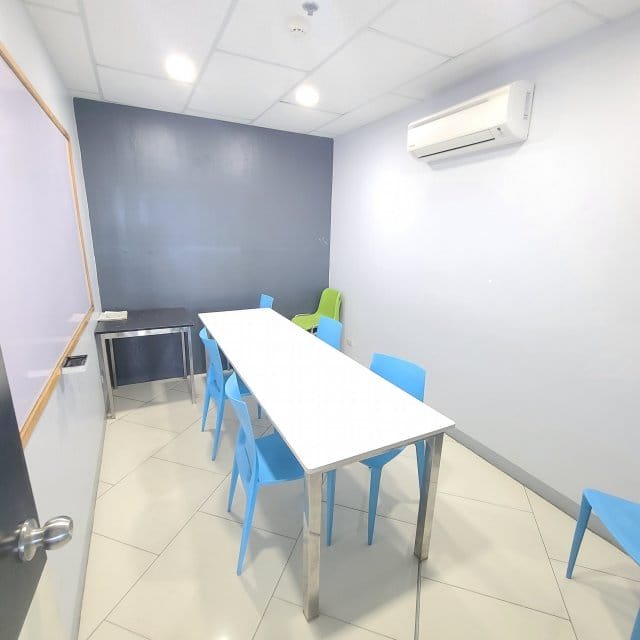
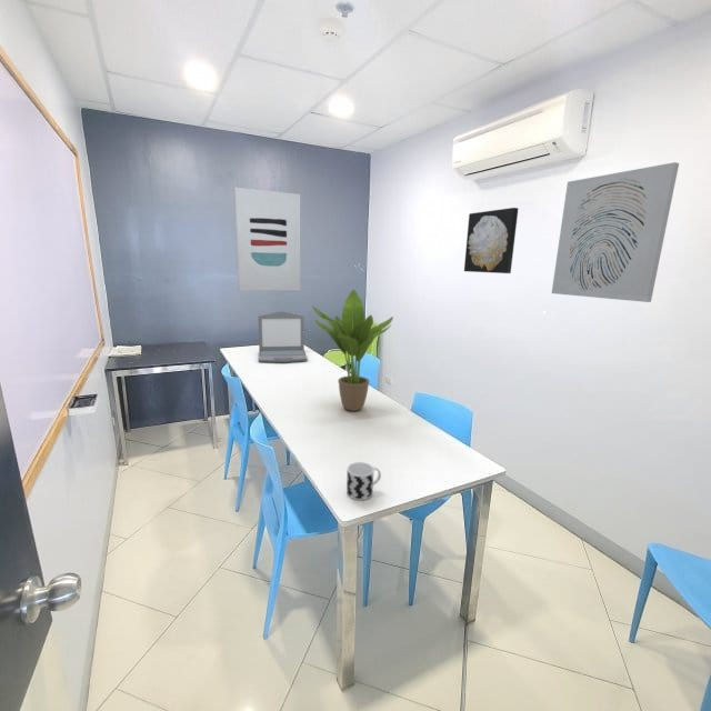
+ potted plant [311,289,394,412]
+ cup [346,461,382,501]
+ wall art [551,161,680,303]
+ laptop [258,311,309,364]
+ wall art [463,207,519,274]
+ wall art [233,187,302,292]
